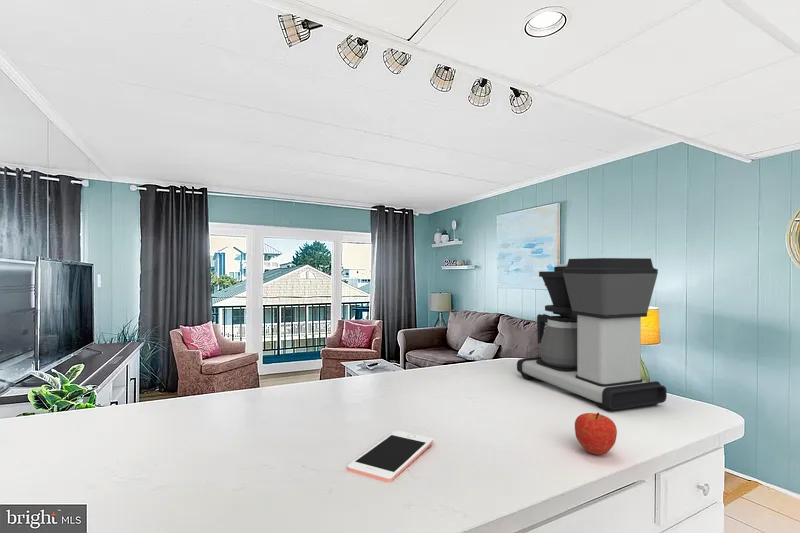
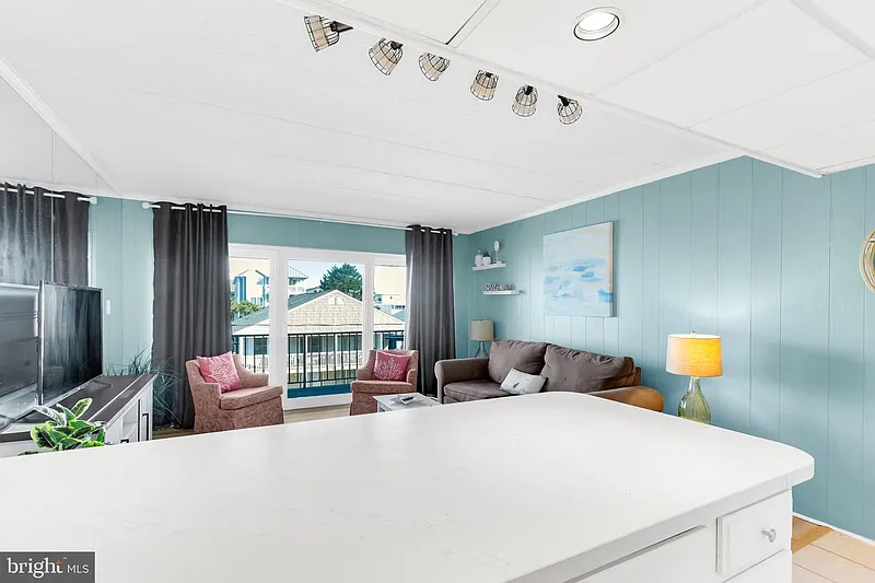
- cell phone [347,430,434,483]
- fruit [574,412,618,456]
- coffee maker [516,257,668,412]
